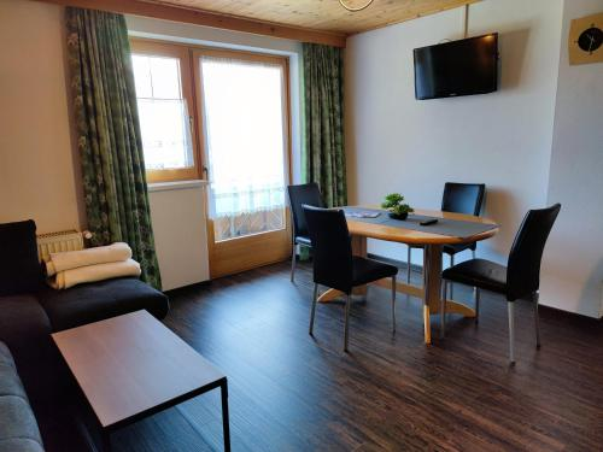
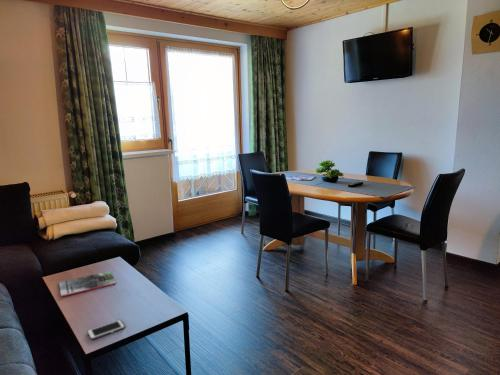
+ cell phone [86,319,126,341]
+ magazine [58,270,117,298]
